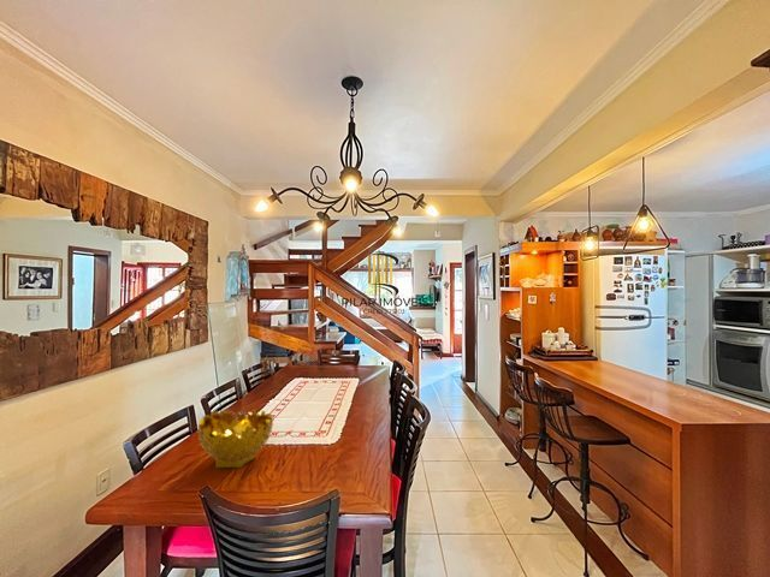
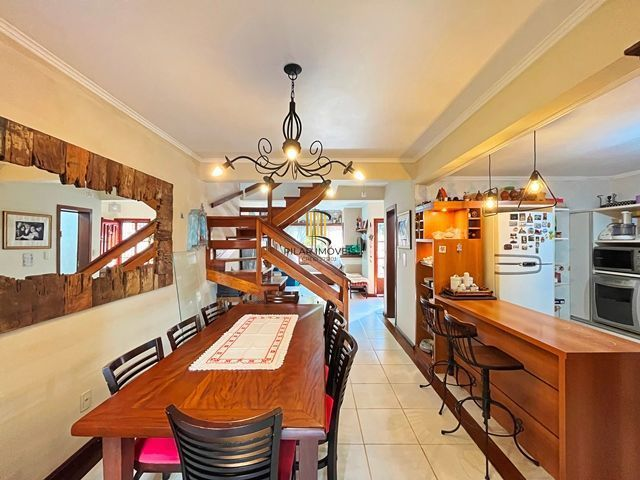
- decorative bowl [196,408,274,469]
